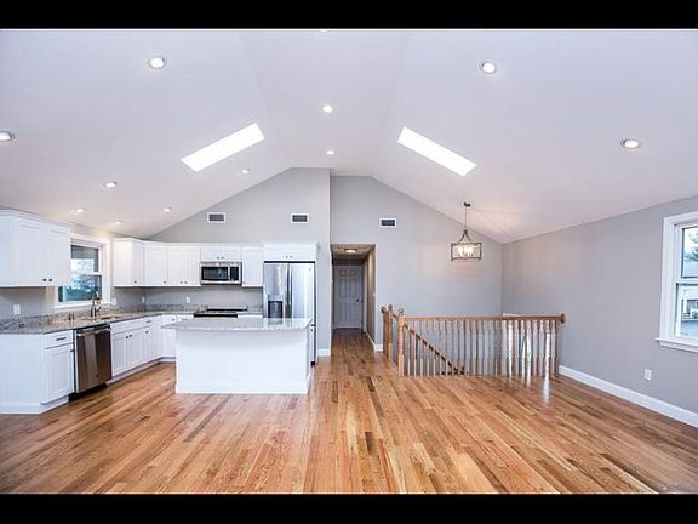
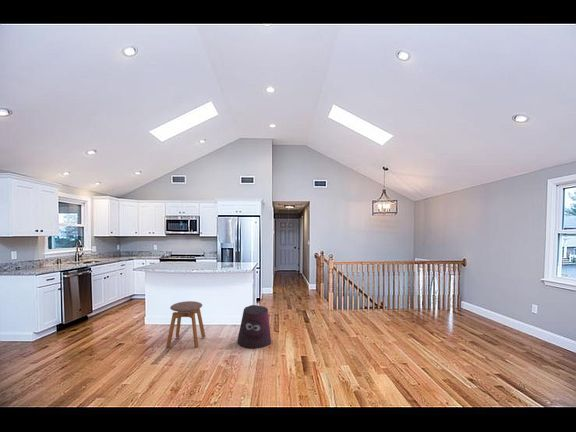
+ stool [236,304,272,349]
+ stool [165,300,206,349]
